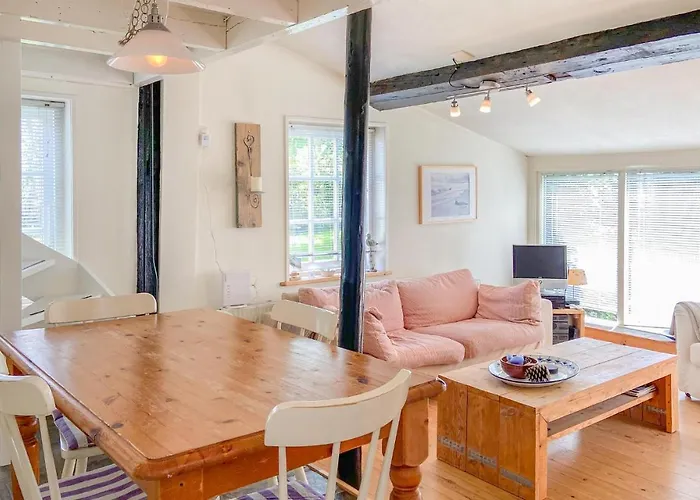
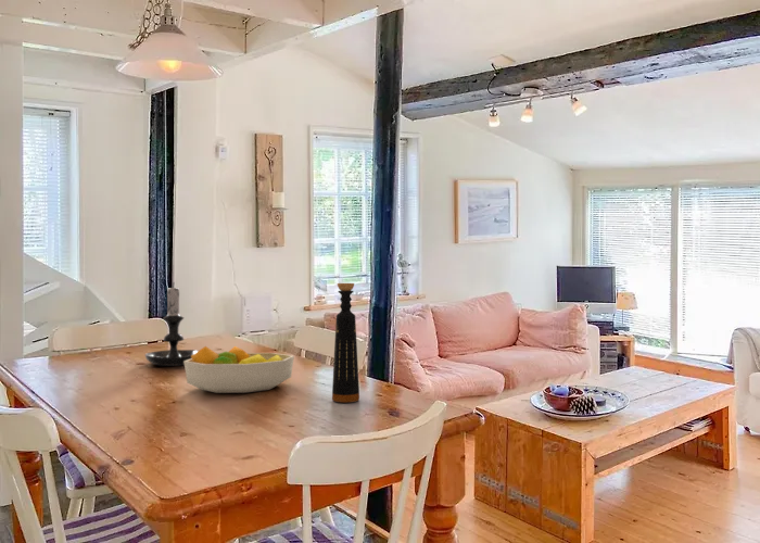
+ bottle [331,282,360,404]
+ fruit bowl [183,345,295,394]
+ candle holder [144,281,199,367]
